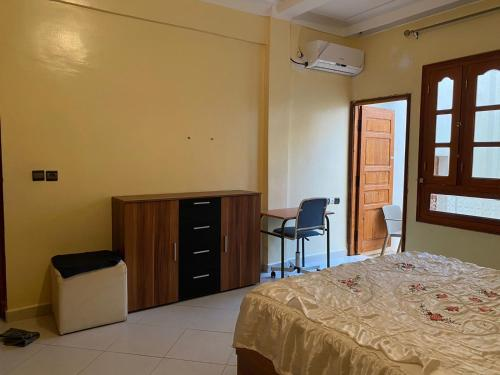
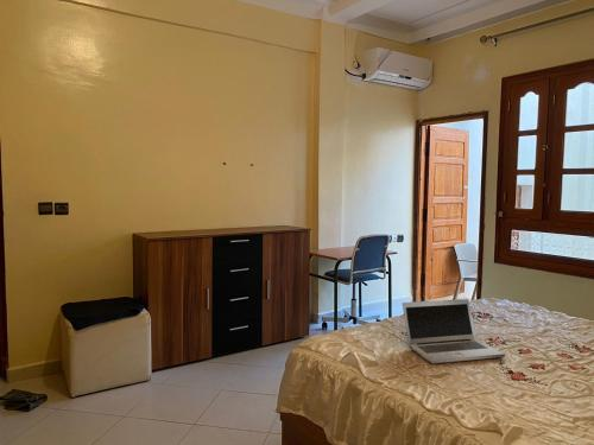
+ laptop [402,298,506,364]
